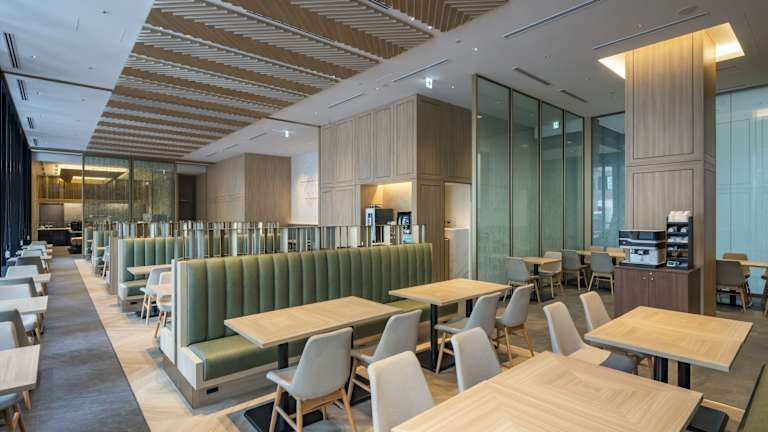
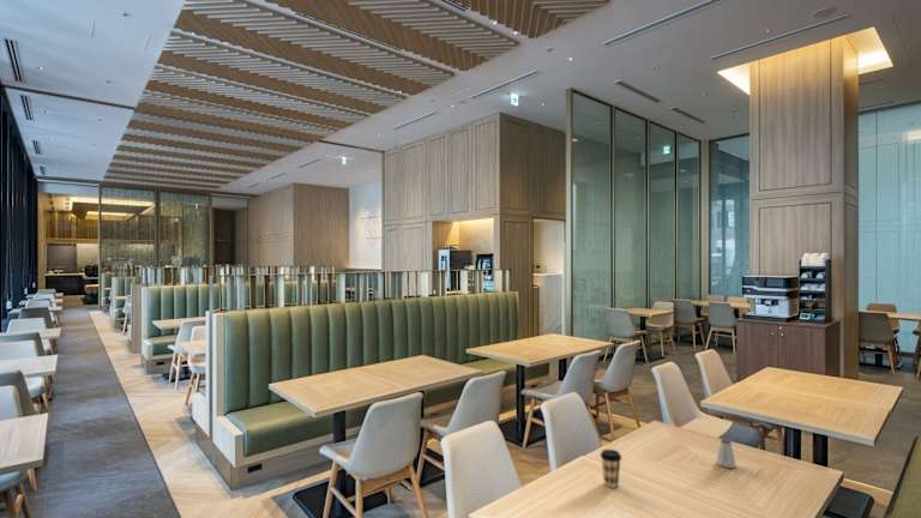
+ saltshaker [715,436,738,469]
+ coffee cup [600,448,622,488]
